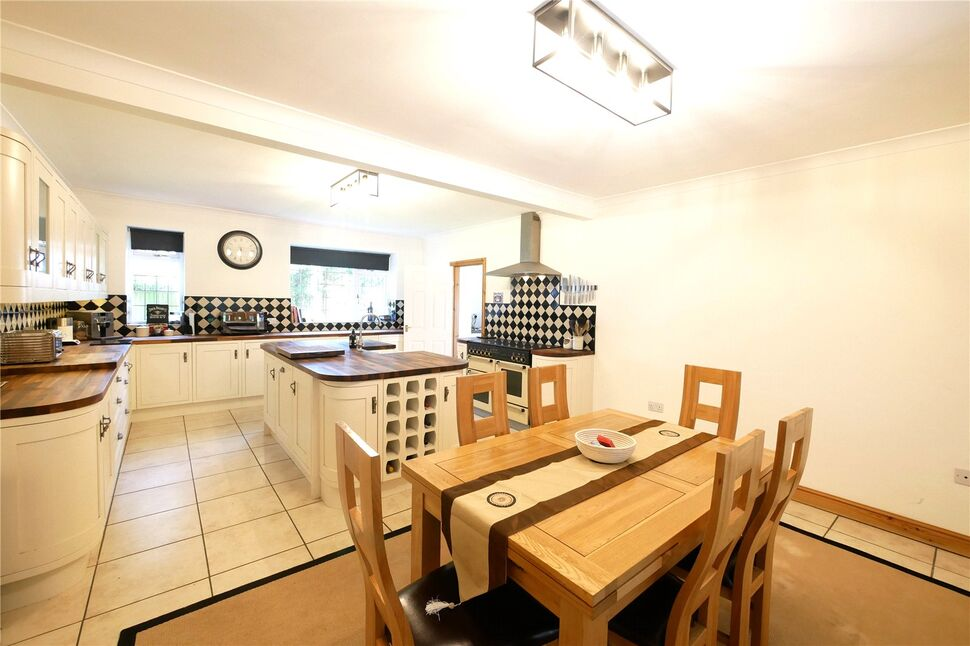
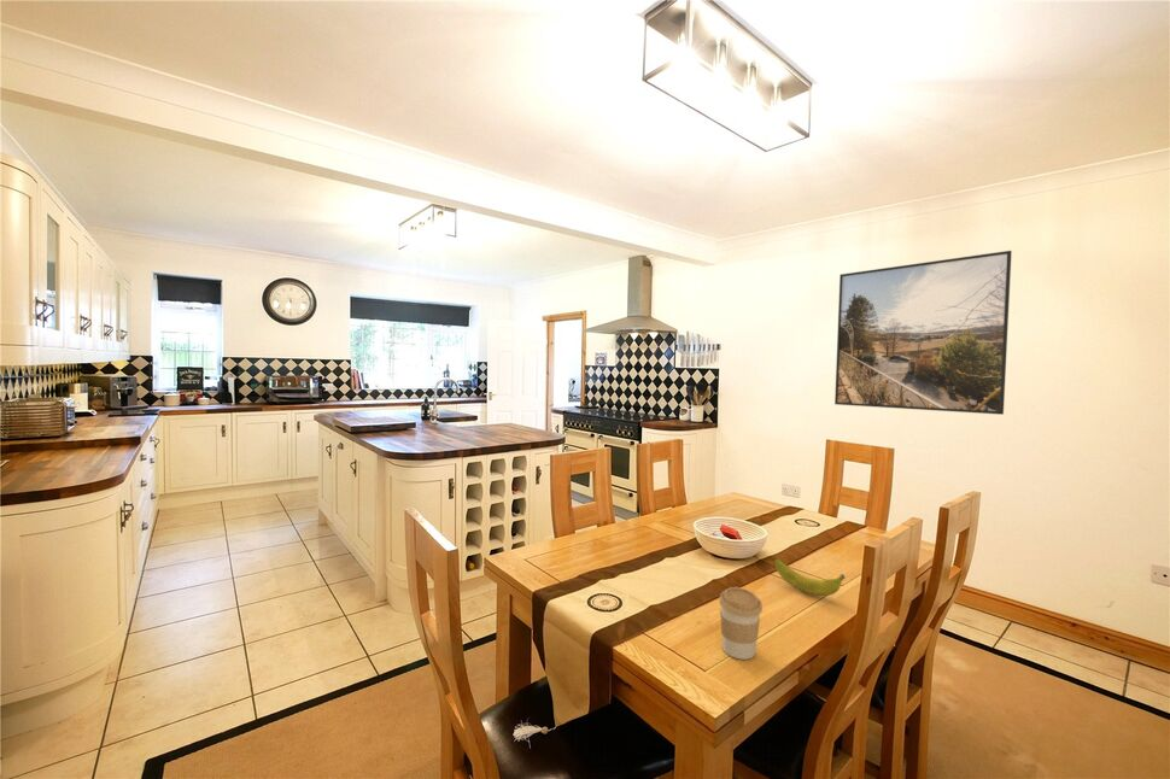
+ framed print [833,250,1013,416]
+ coffee cup [718,586,764,661]
+ banana [773,557,847,597]
